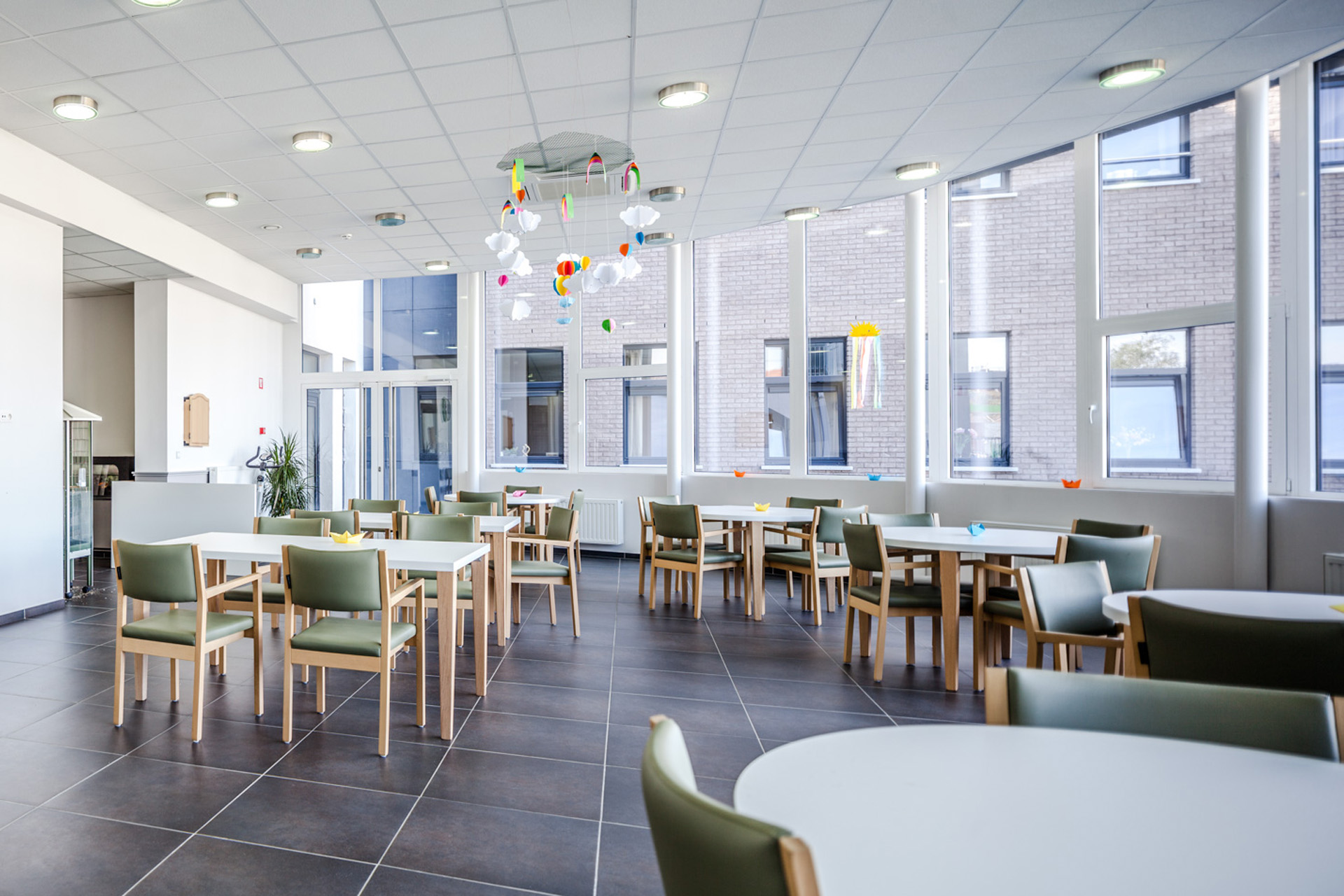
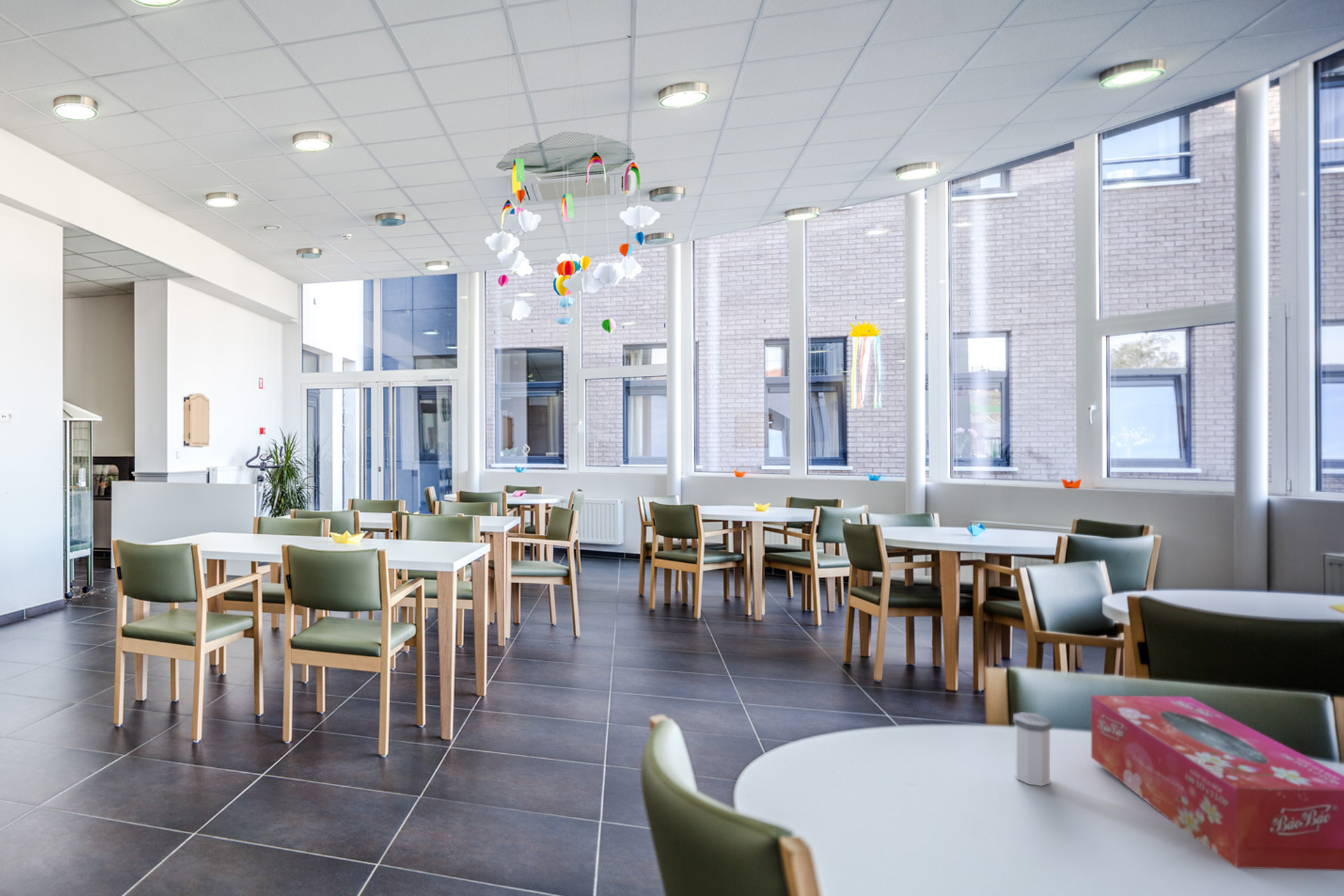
+ salt shaker [1012,711,1052,787]
+ tissue box [1091,694,1344,872]
